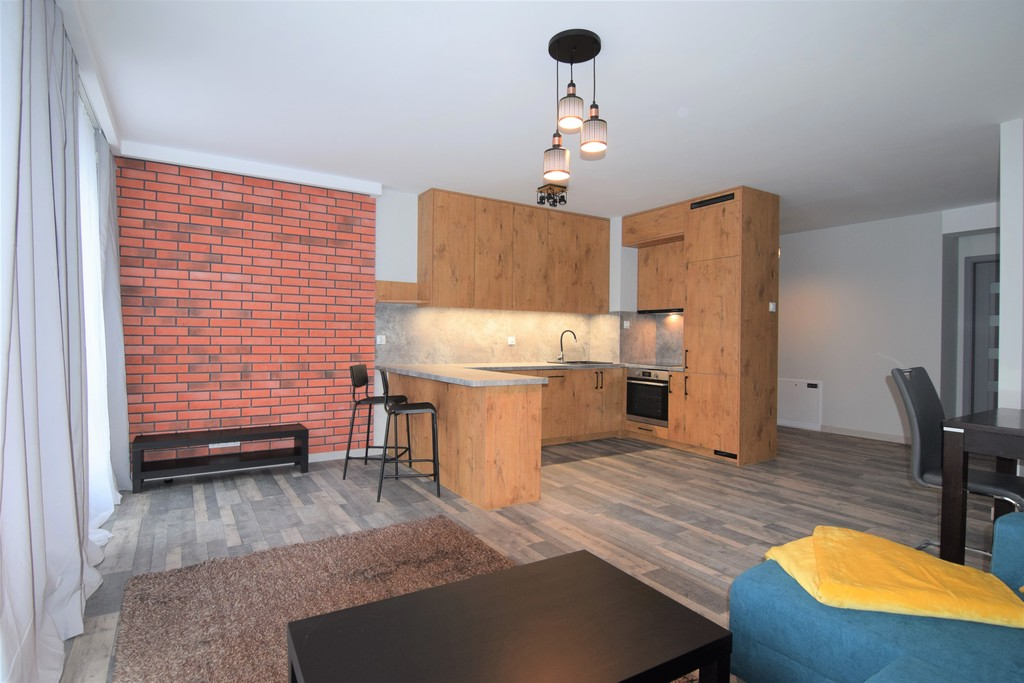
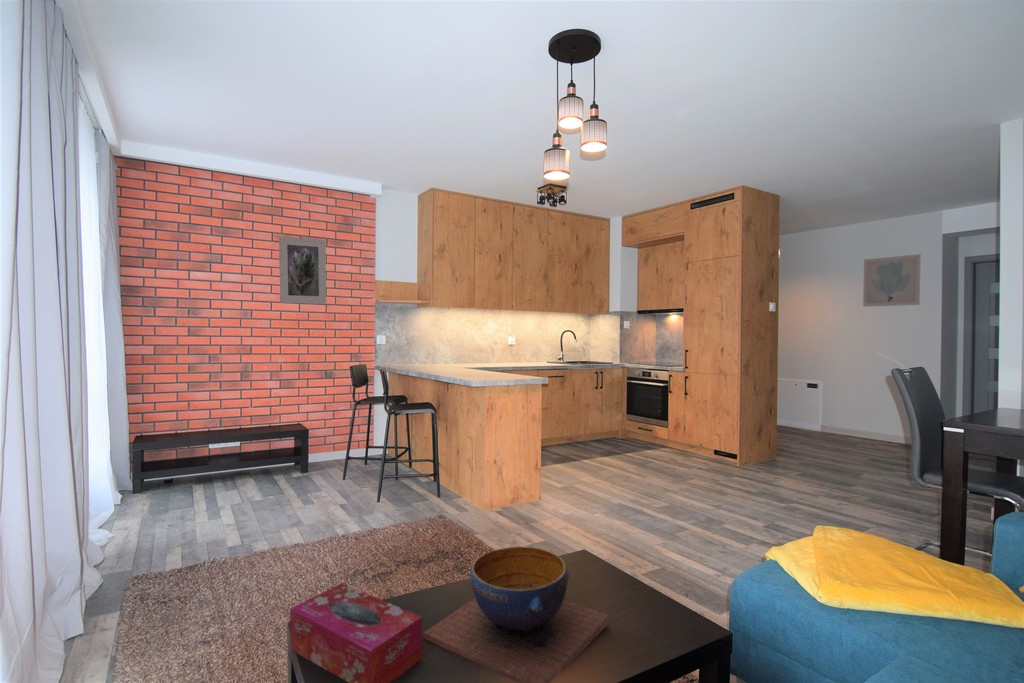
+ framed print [278,236,327,305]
+ tissue box [289,582,423,683]
+ wall art [862,253,922,308]
+ decorative bowl [422,546,610,683]
